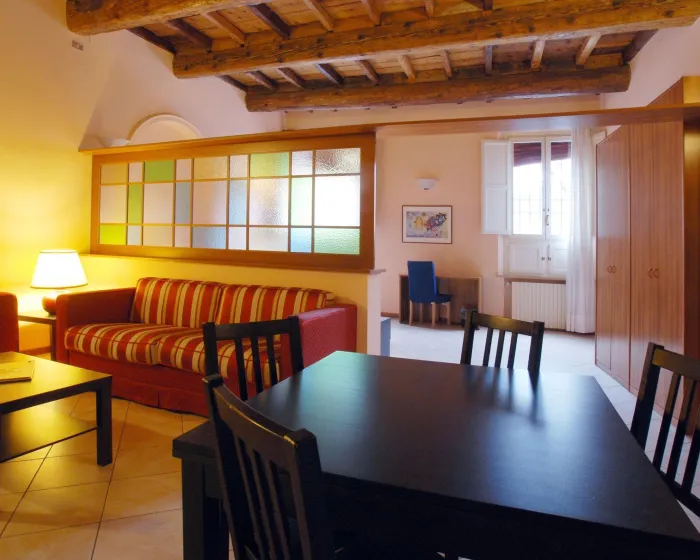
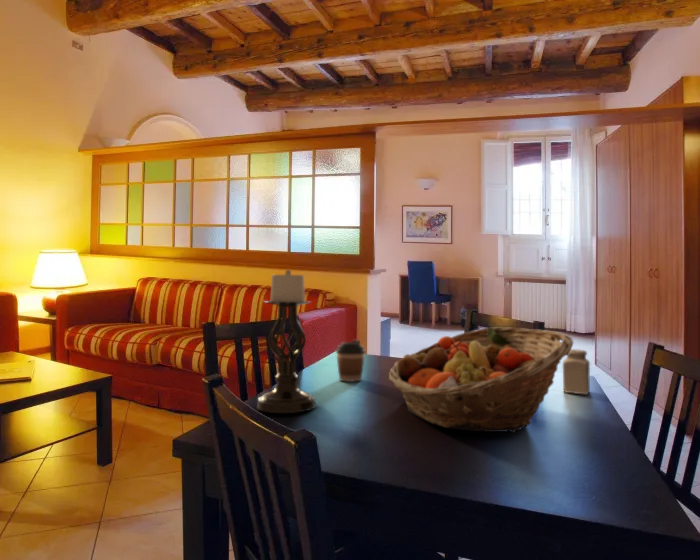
+ coffee cup [335,339,367,383]
+ fruit basket [388,326,574,433]
+ salt shaker [562,348,591,395]
+ candle holder [256,269,317,414]
